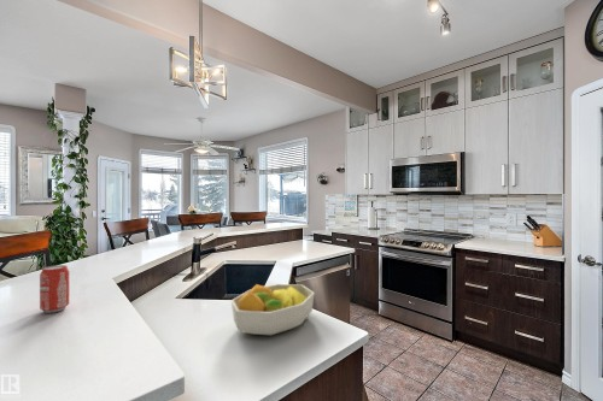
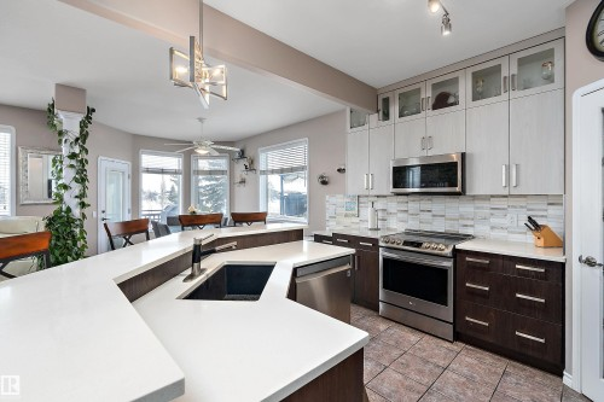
- fruit bowl [230,283,316,336]
- beverage can [39,264,70,314]
